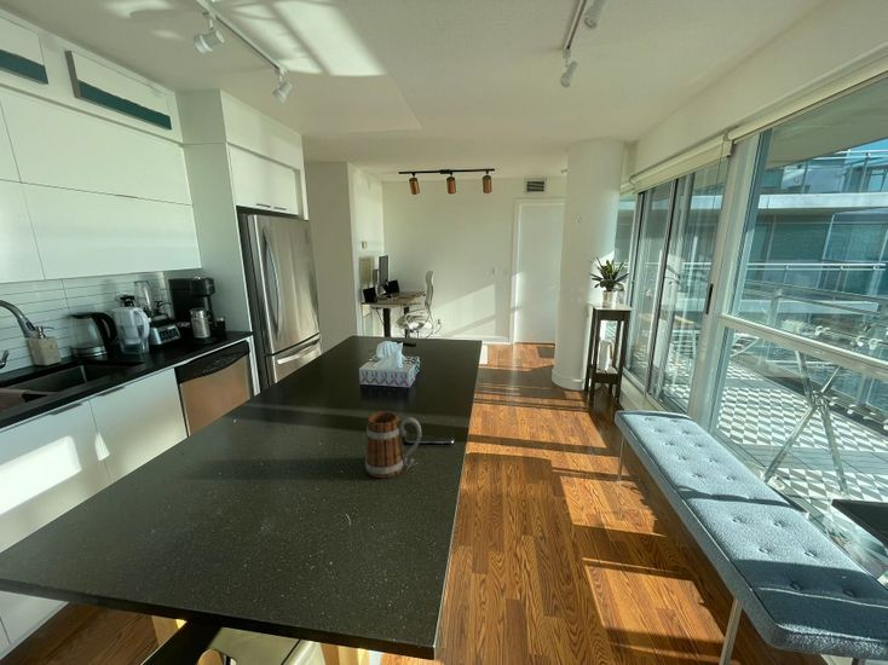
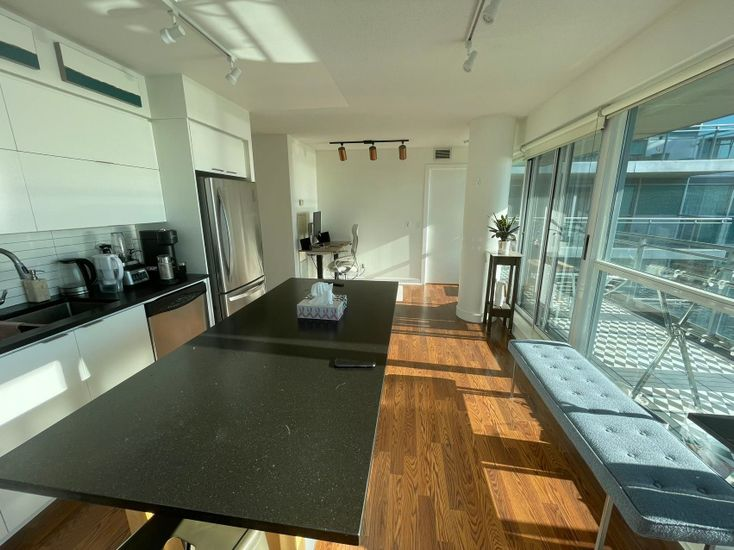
- mug [364,410,422,479]
